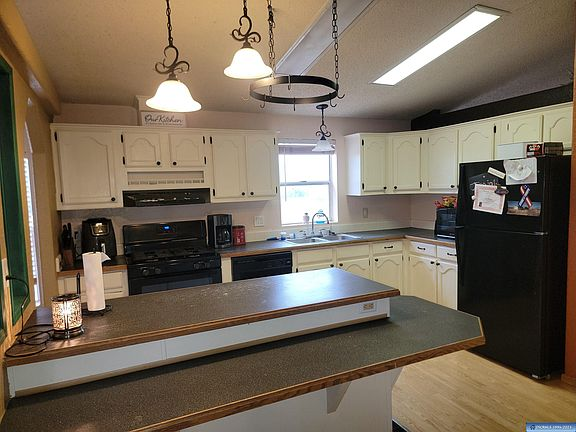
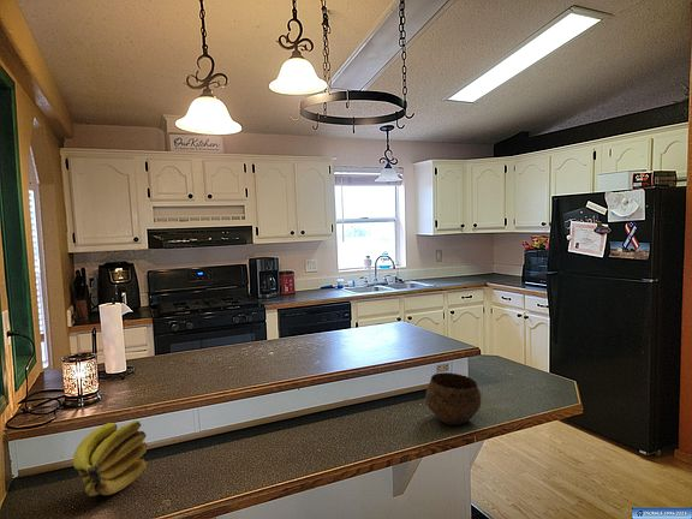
+ bowl [424,371,482,426]
+ banana [72,419,149,497]
